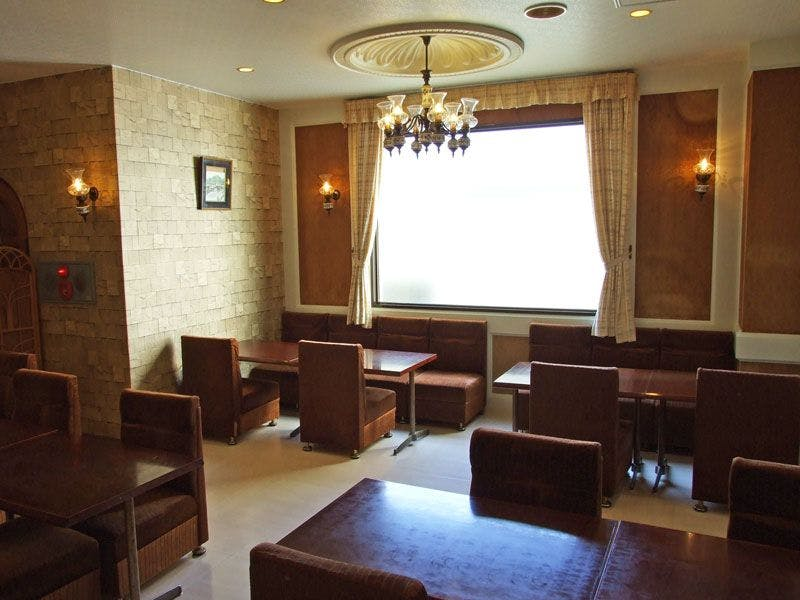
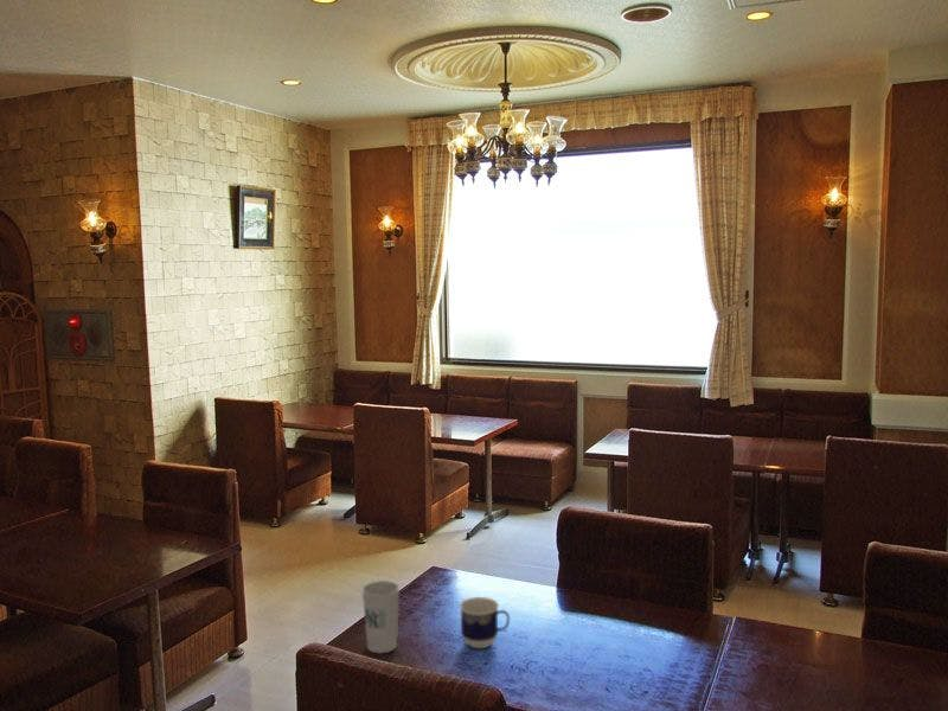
+ cup [459,596,511,649]
+ cup [361,579,401,654]
